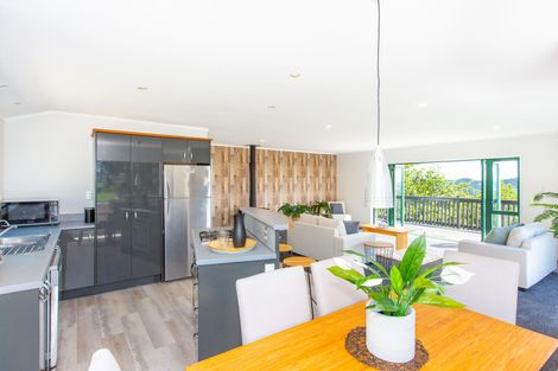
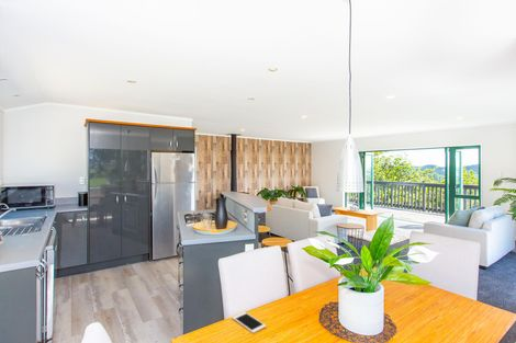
+ cell phone [232,311,267,334]
